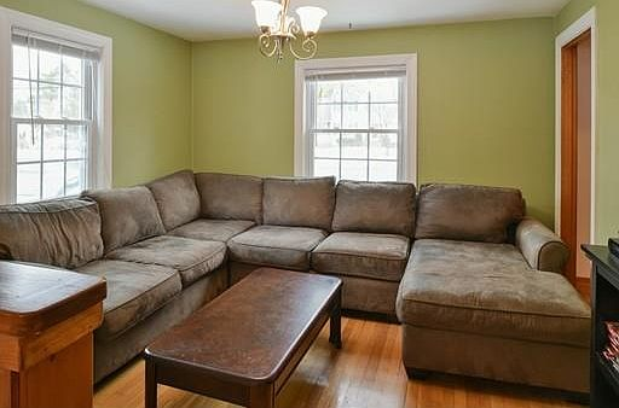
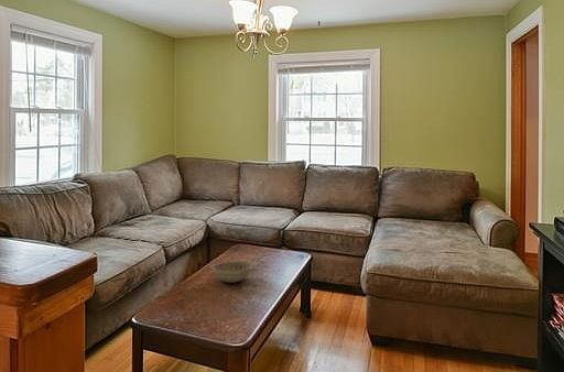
+ decorative bowl [208,261,258,284]
